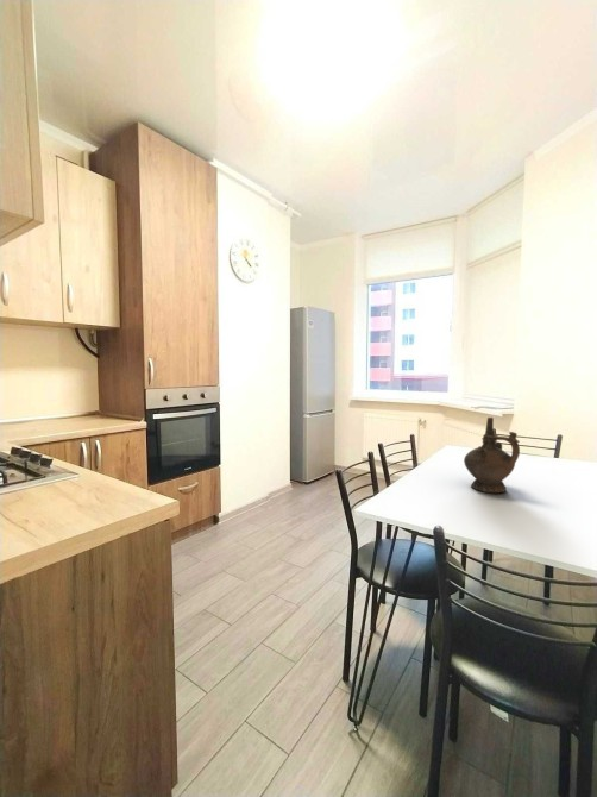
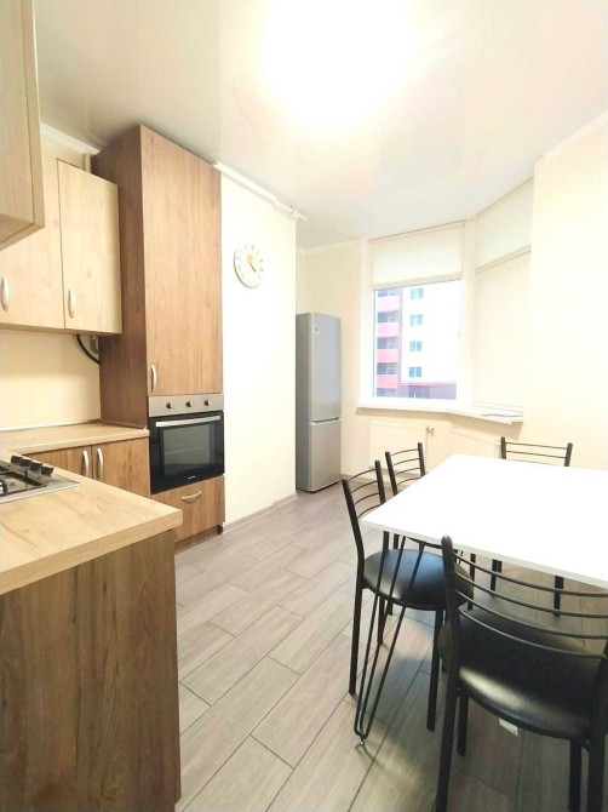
- ceremonial vessel [463,416,521,494]
